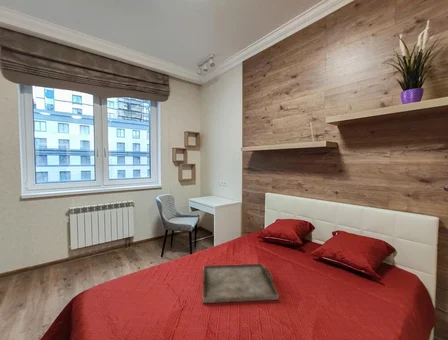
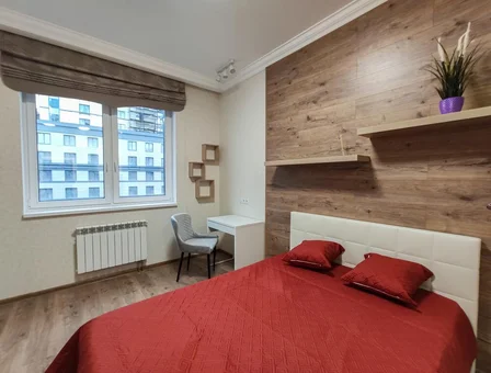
- serving tray [202,263,280,304]
